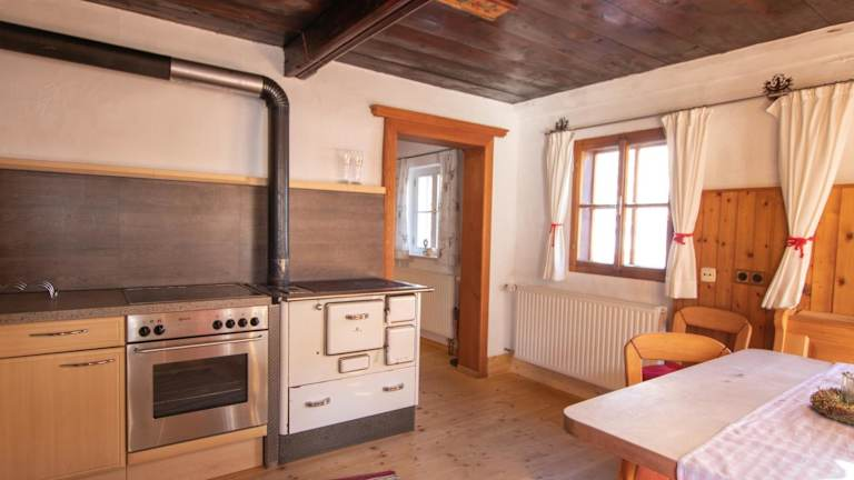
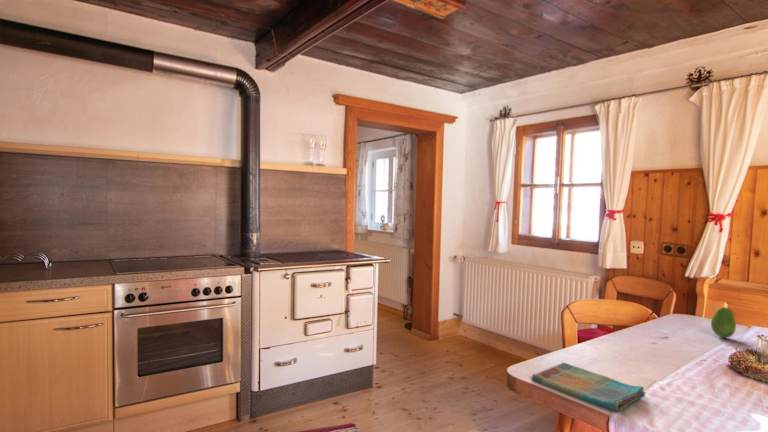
+ fruit [710,306,737,339]
+ dish towel [530,362,647,412]
